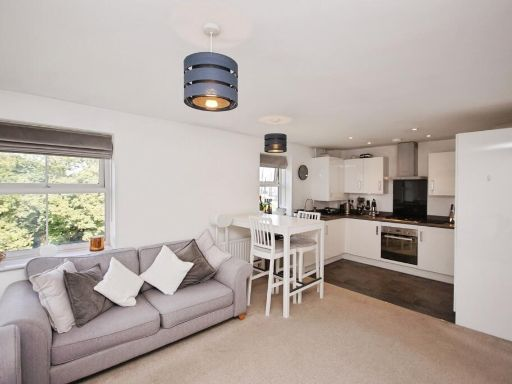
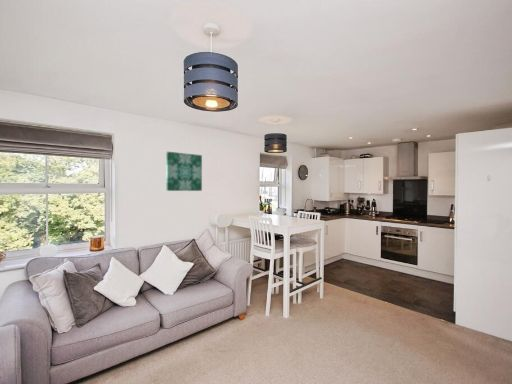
+ wall art [165,151,203,192]
